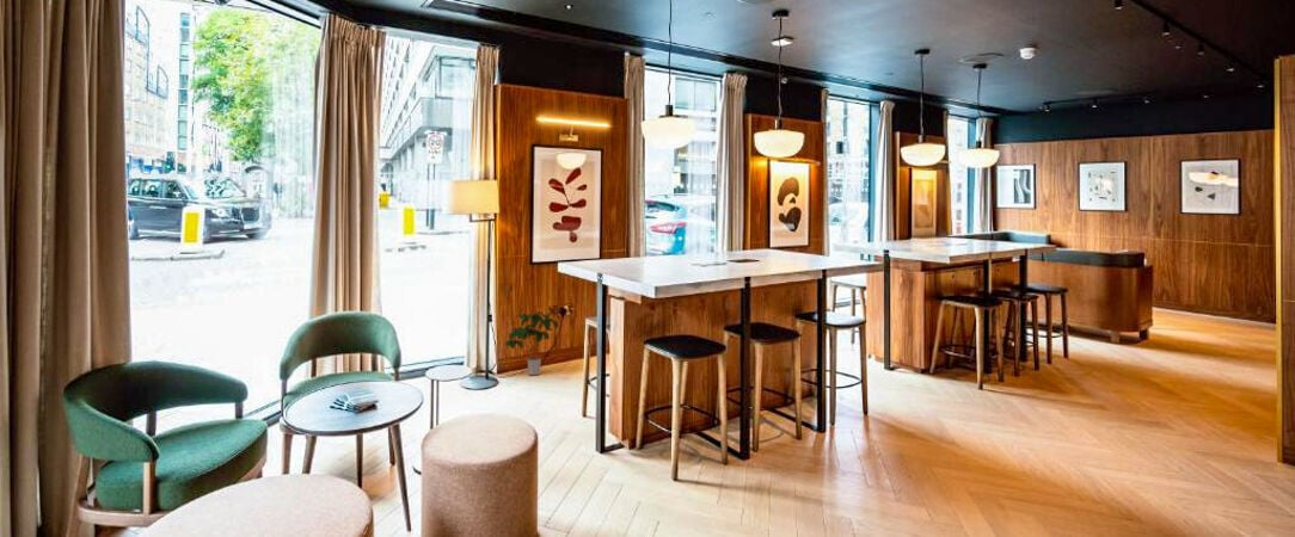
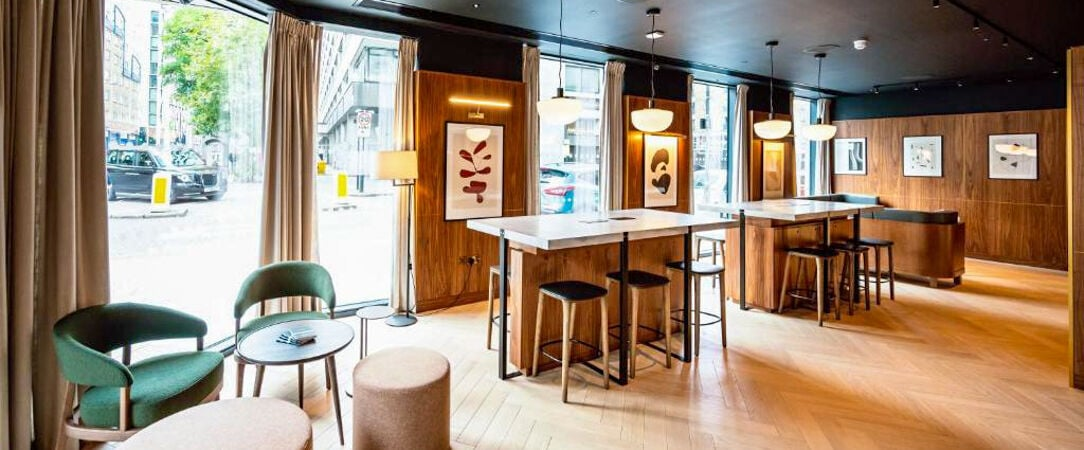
- potted plant [504,310,559,376]
